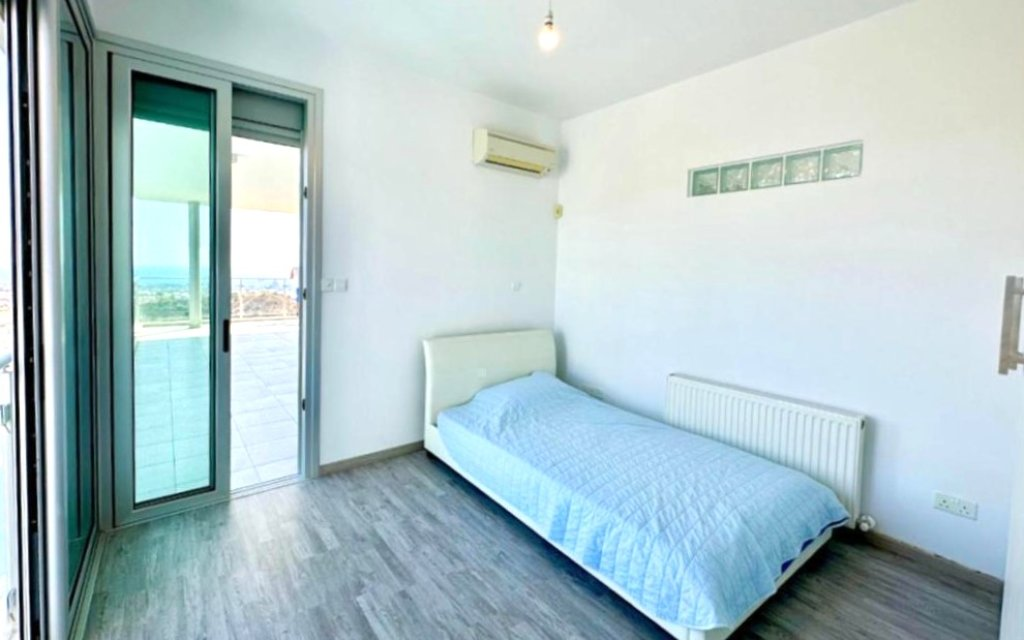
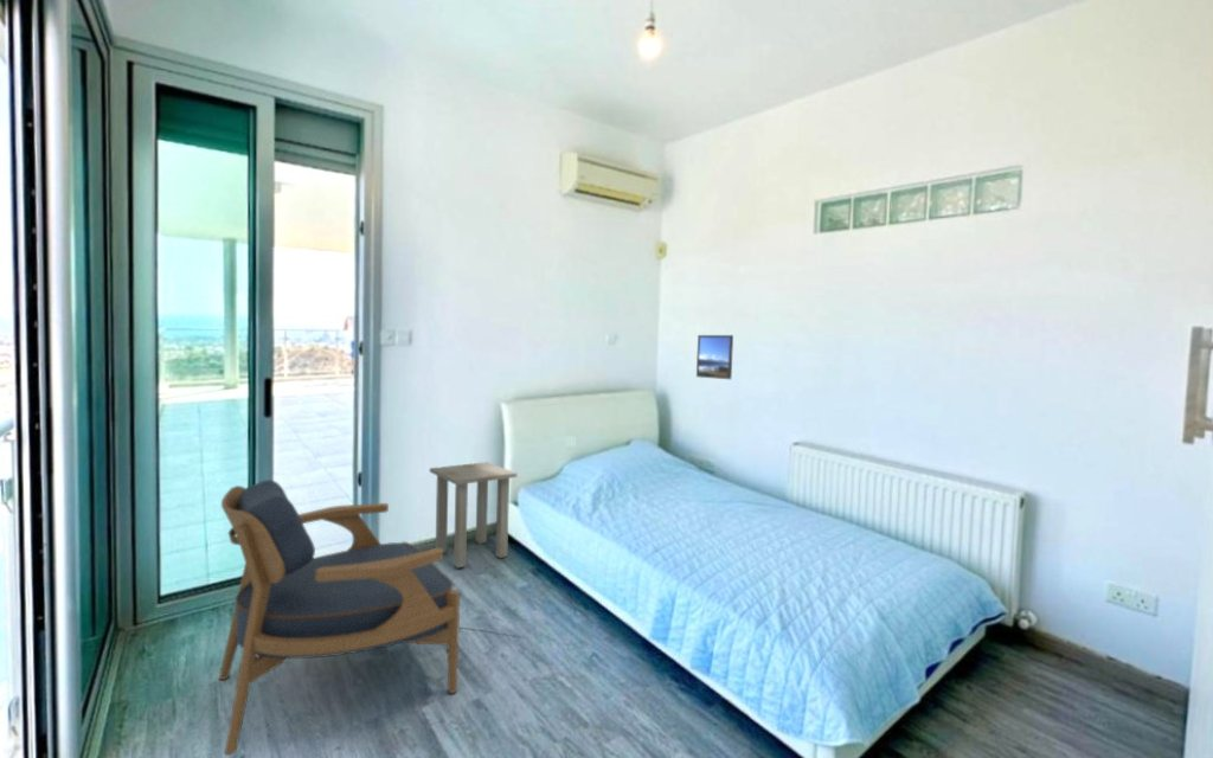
+ armchair [218,478,461,757]
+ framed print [695,334,734,380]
+ side table [429,461,518,568]
